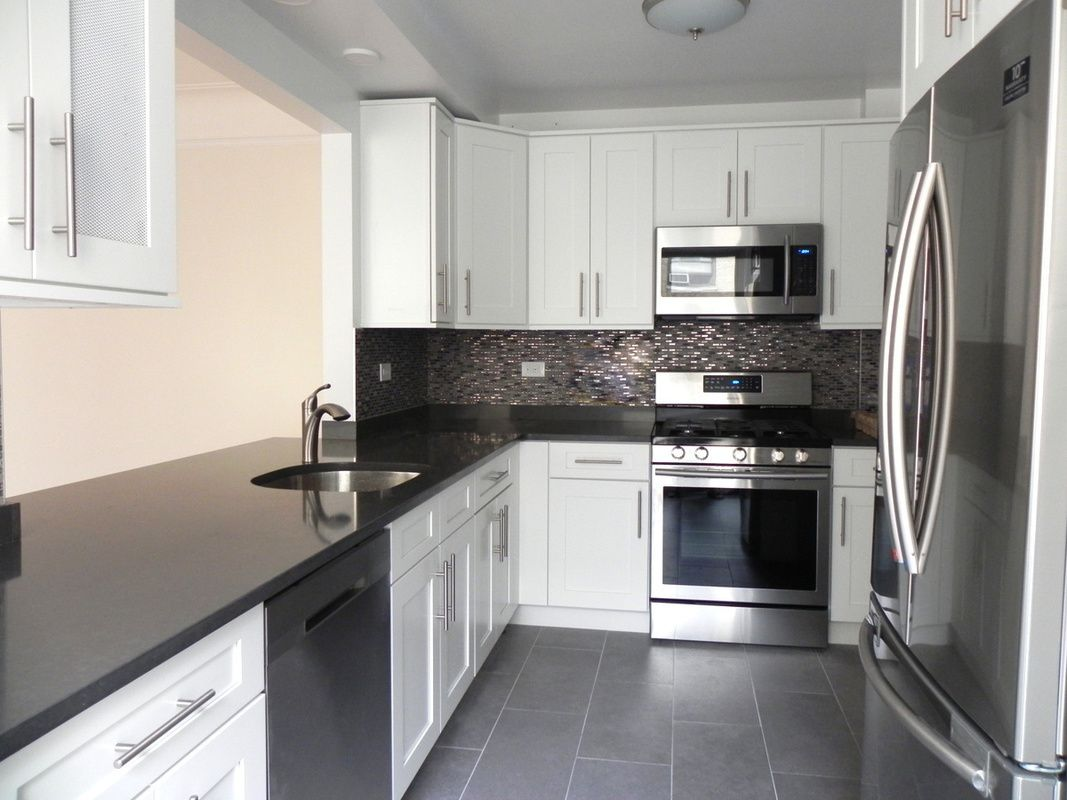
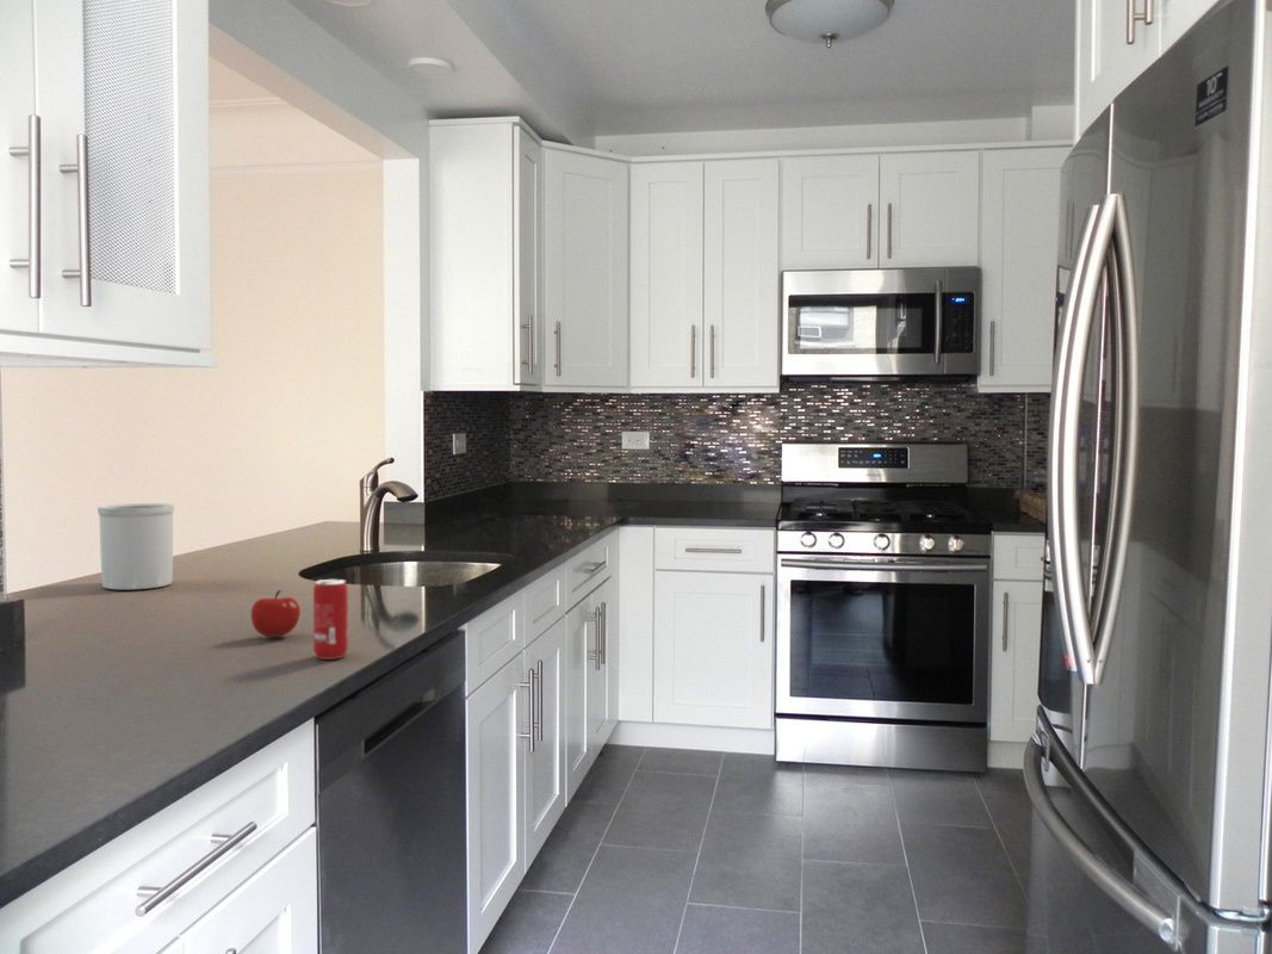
+ apple [250,589,302,638]
+ utensil holder [97,502,175,590]
+ beverage can [312,578,349,661]
